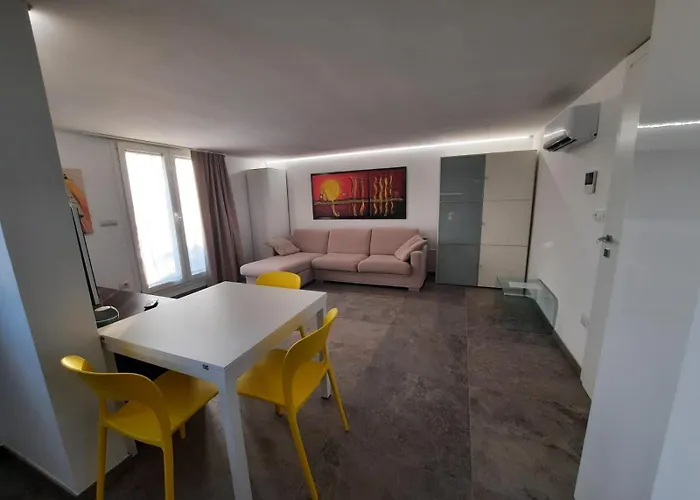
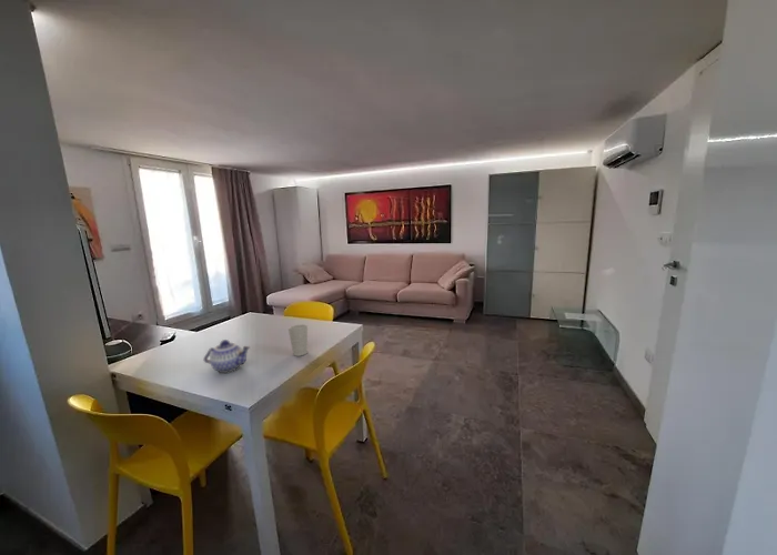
+ teapot [202,339,251,374]
+ cup [287,324,309,357]
